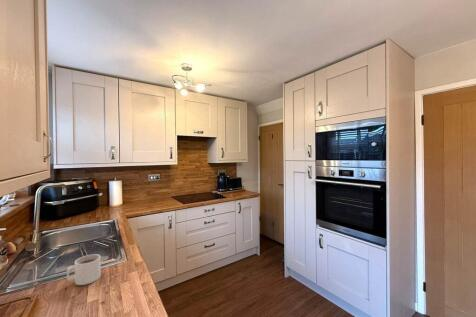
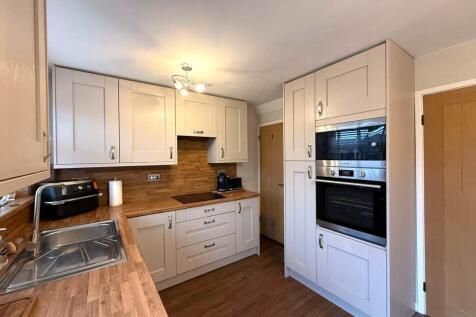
- mug [66,253,102,286]
